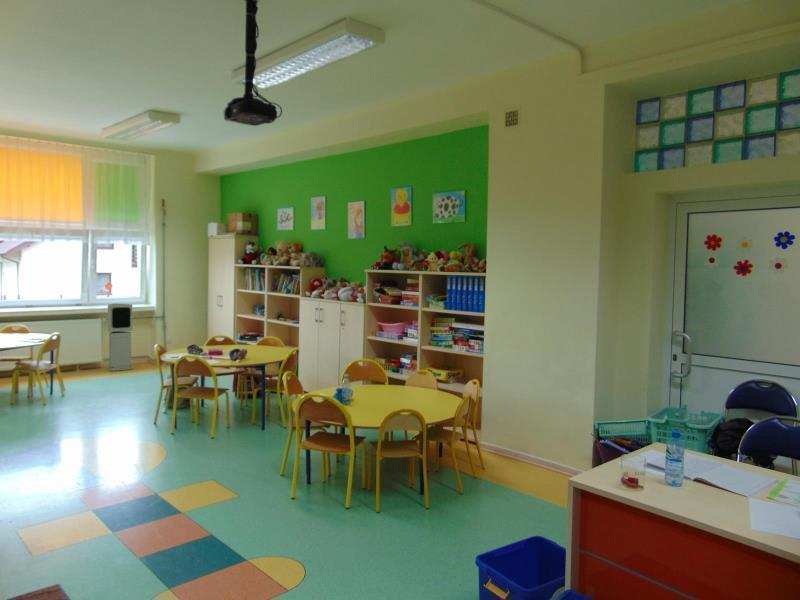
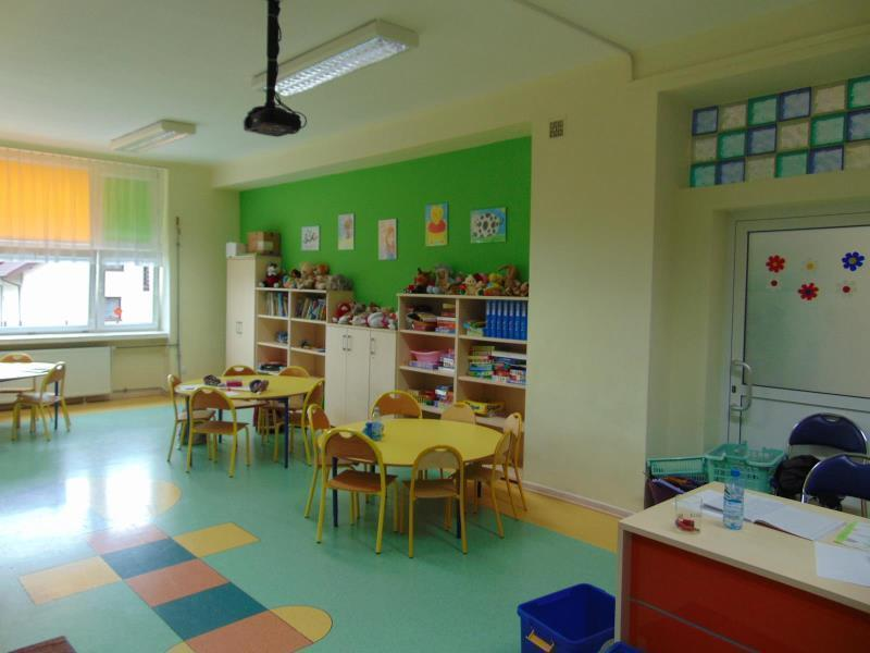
- air purifier [107,303,133,372]
